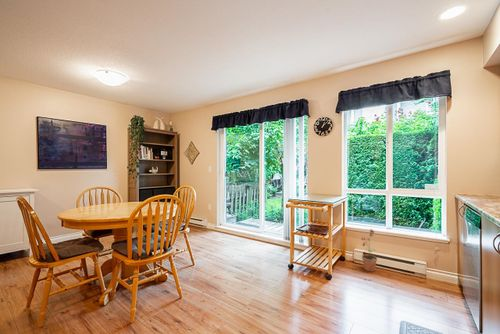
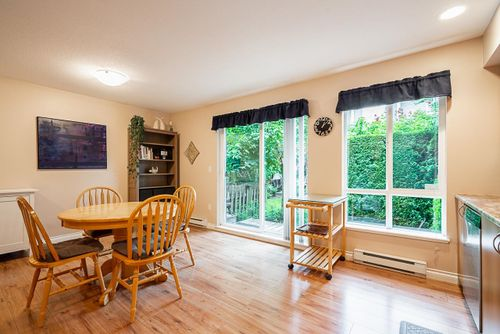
- potted plant [360,228,378,273]
